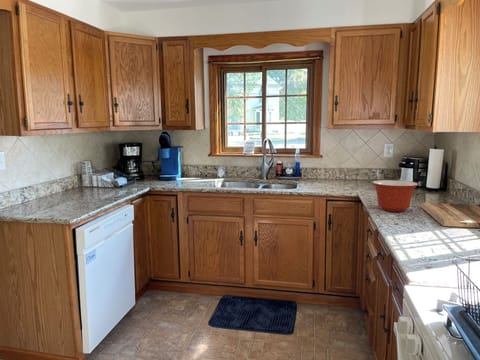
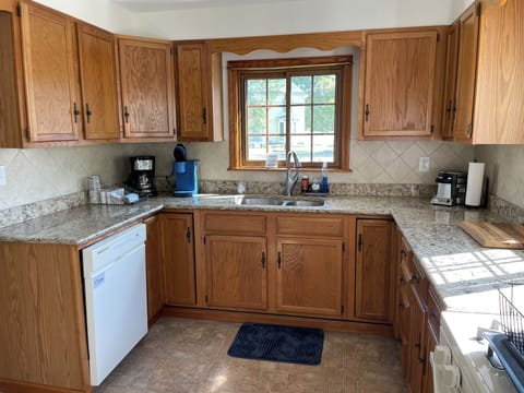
- mixing bowl [372,179,419,212]
